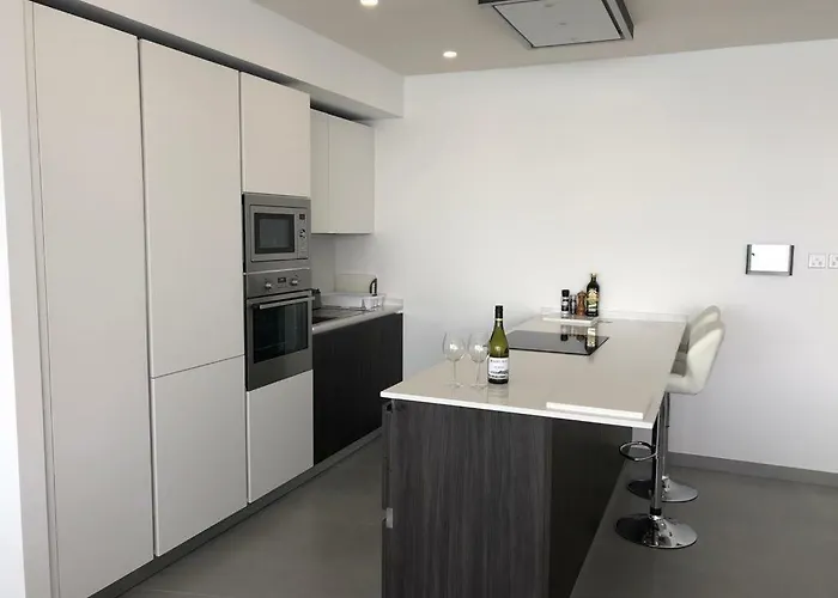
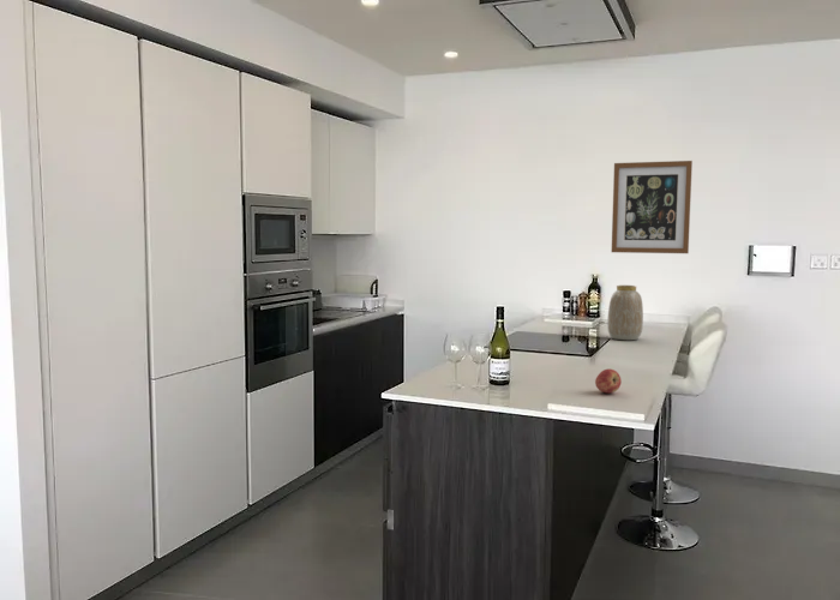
+ wall art [611,160,694,254]
+ apple [594,367,623,394]
+ vase [606,284,644,341]
